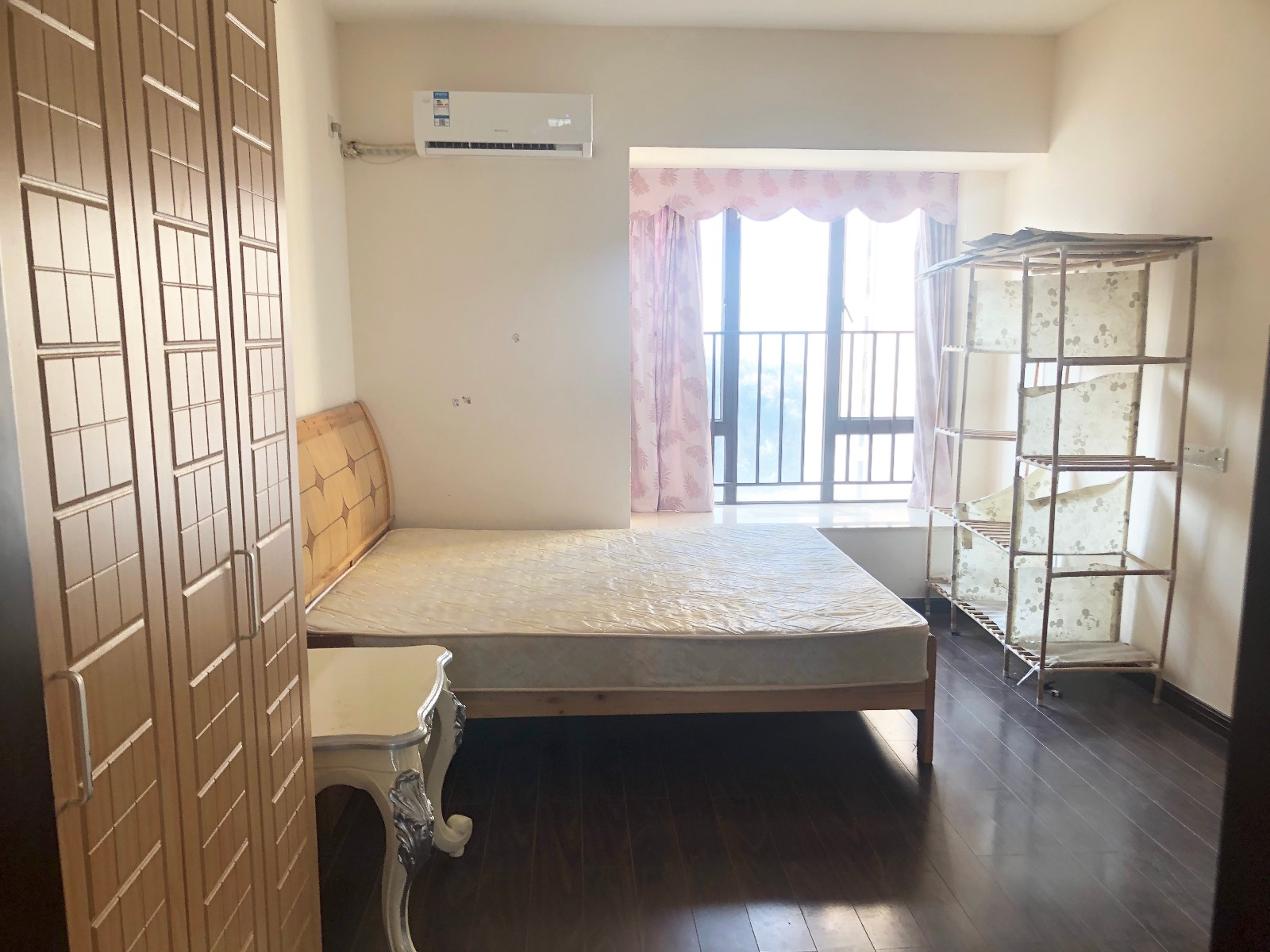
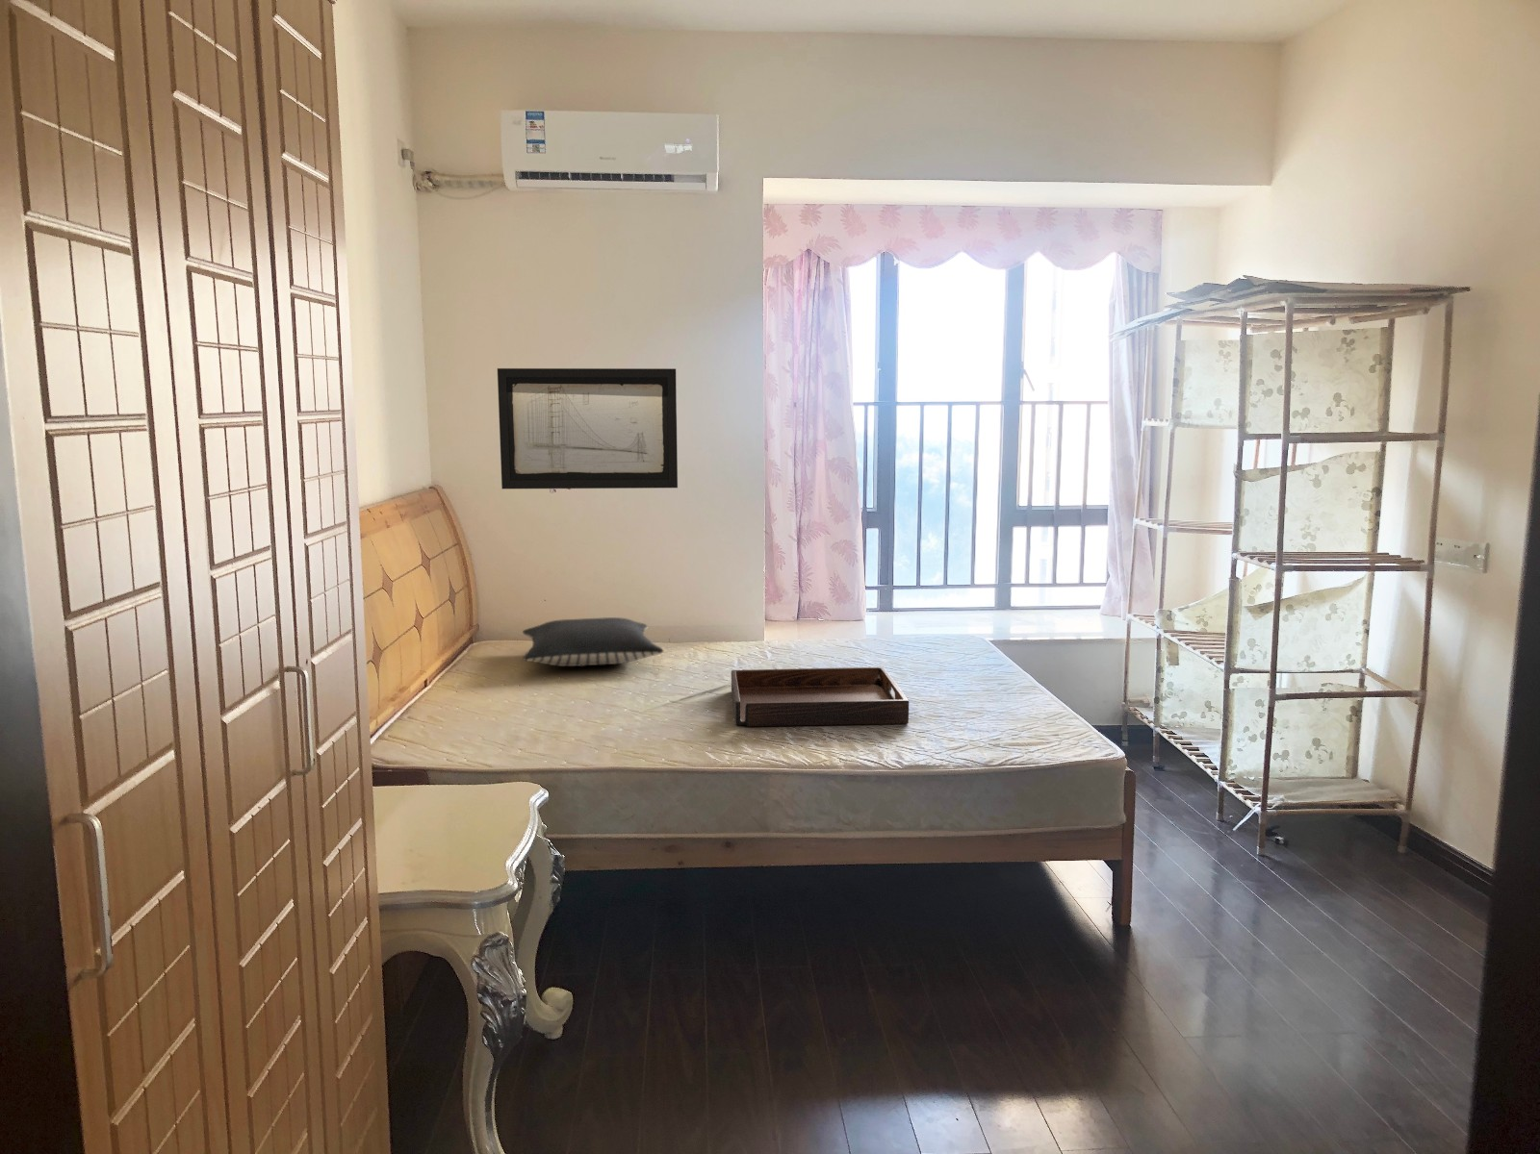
+ serving tray [730,665,909,727]
+ pillow [521,617,665,668]
+ wall art [497,367,679,490]
